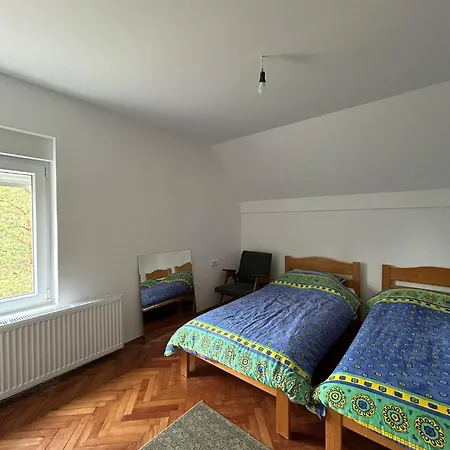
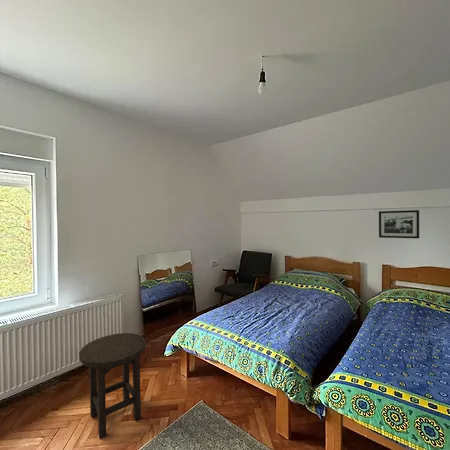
+ stool [78,332,147,440]
+ picture frame [378,209,420,239]
